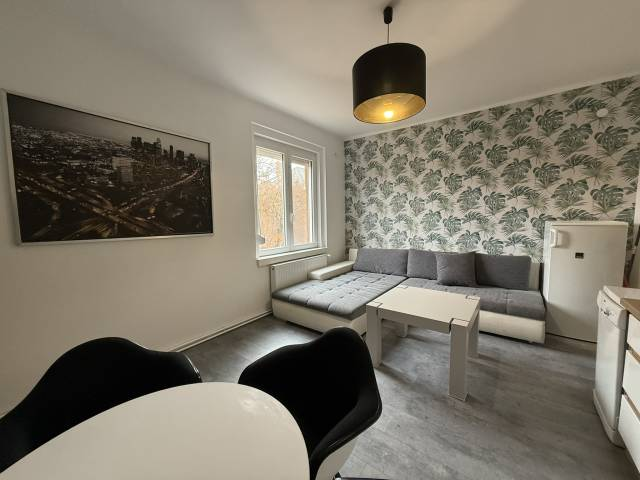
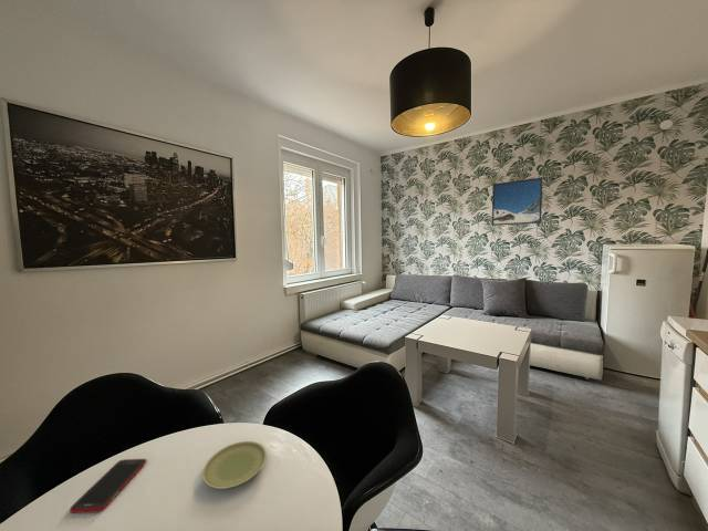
+ cell phone [69,458,147,514]
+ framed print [491,177,544,227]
+ plate [201,440,268,490]
